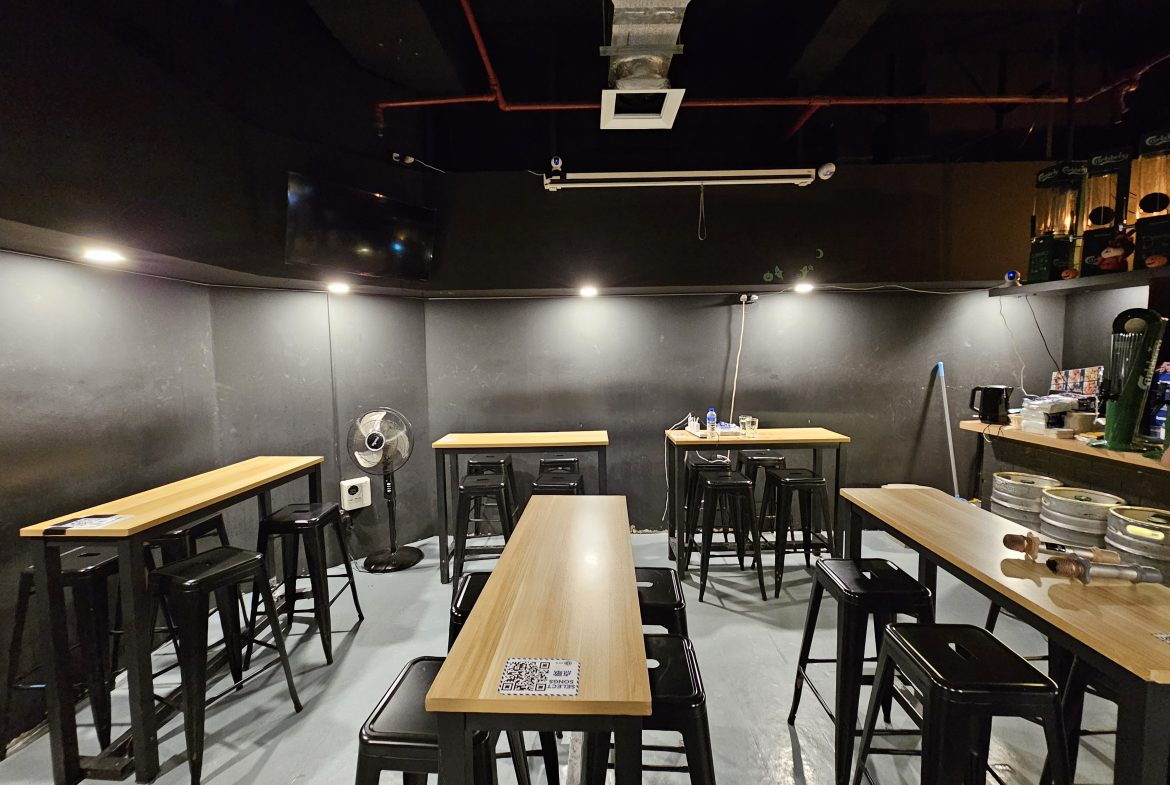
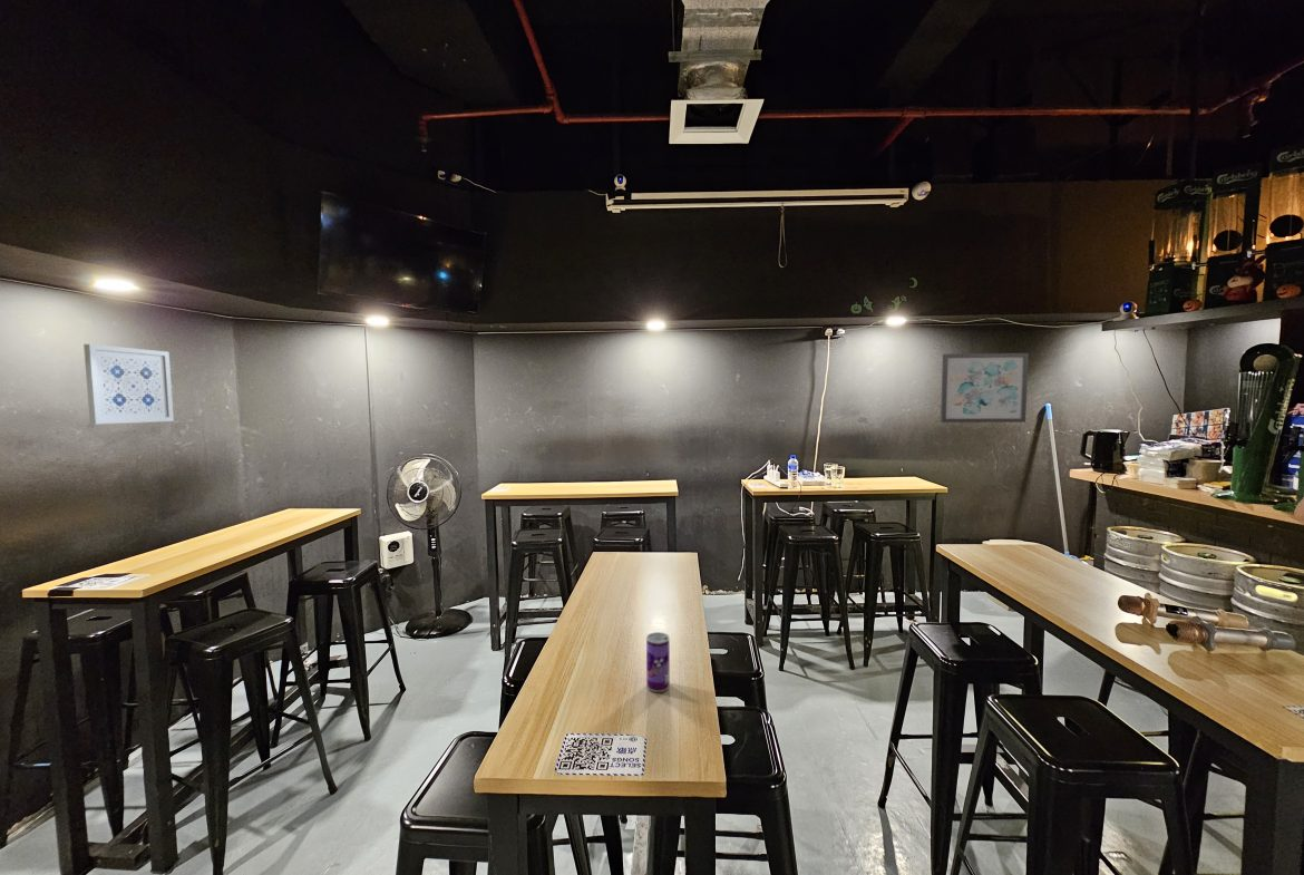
+ wall art [940,352,1030,424]
+ beverage can [645,631,671,693]
+ wall art [82,343,175,426]
